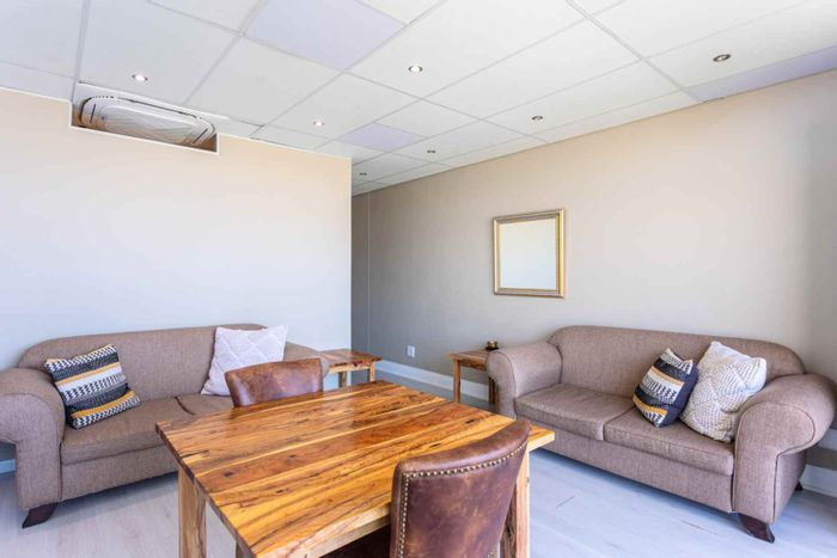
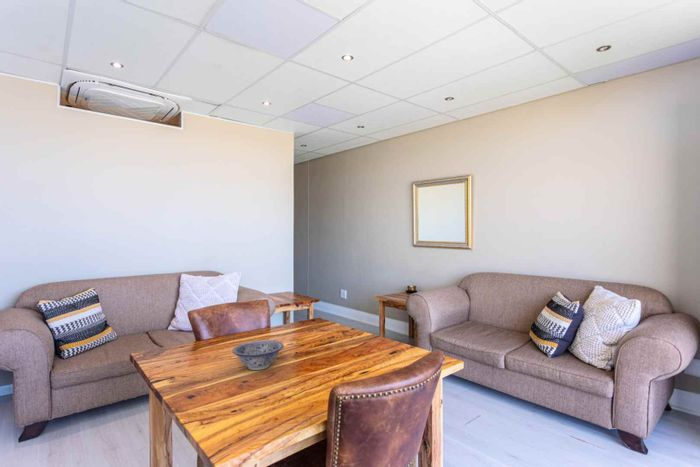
+ bowl [231,339,285,371]
